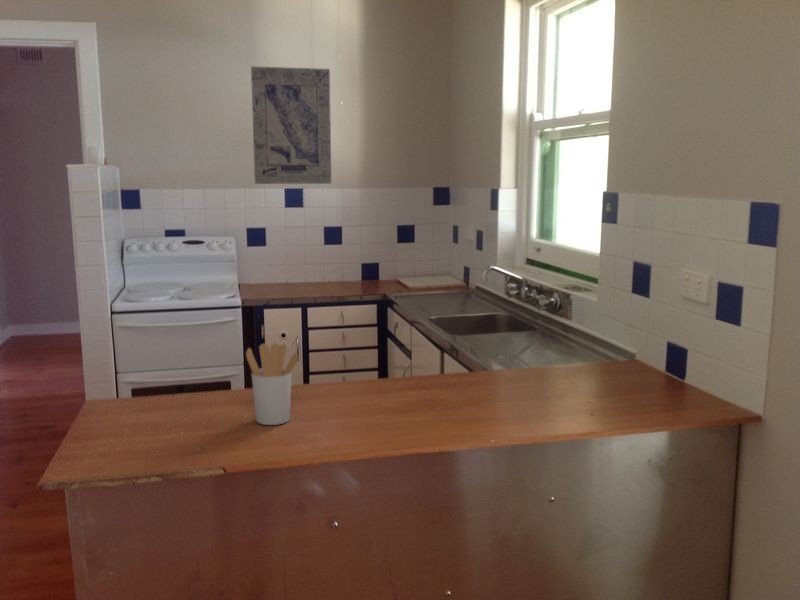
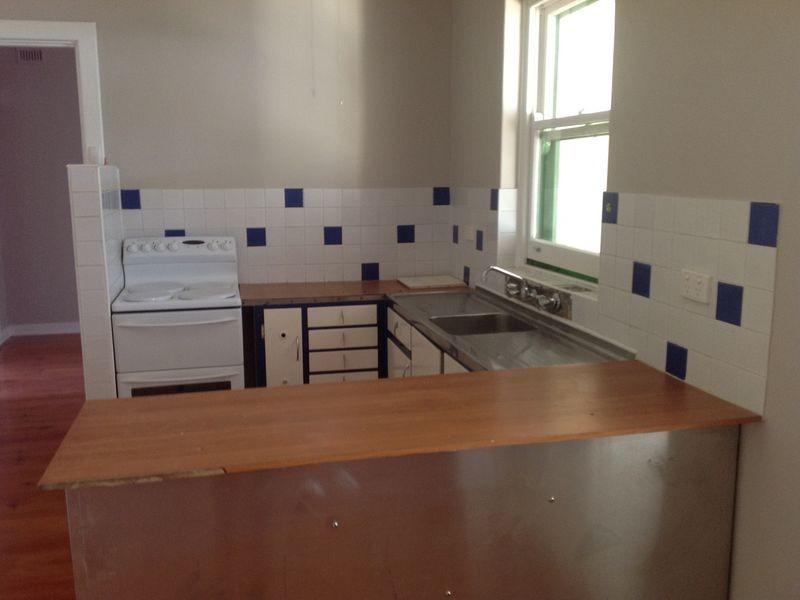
- wall art [250,65,332,185]
- utensil holder [245,342,300,426]
